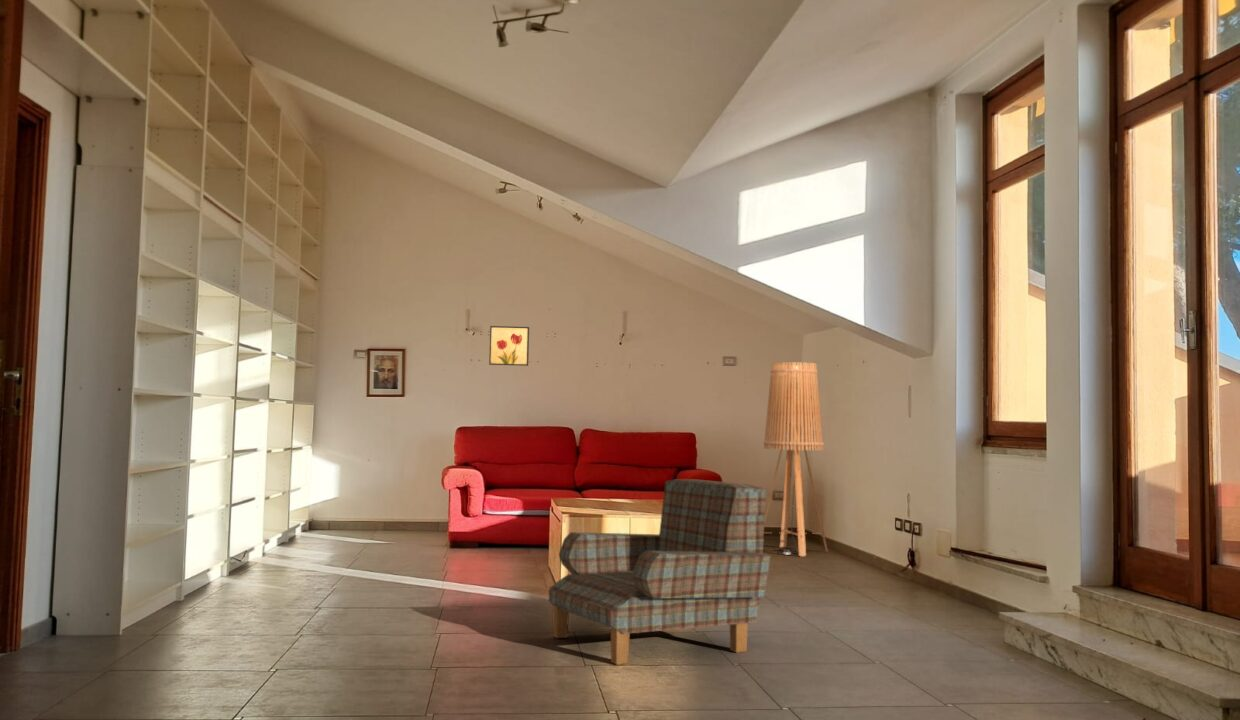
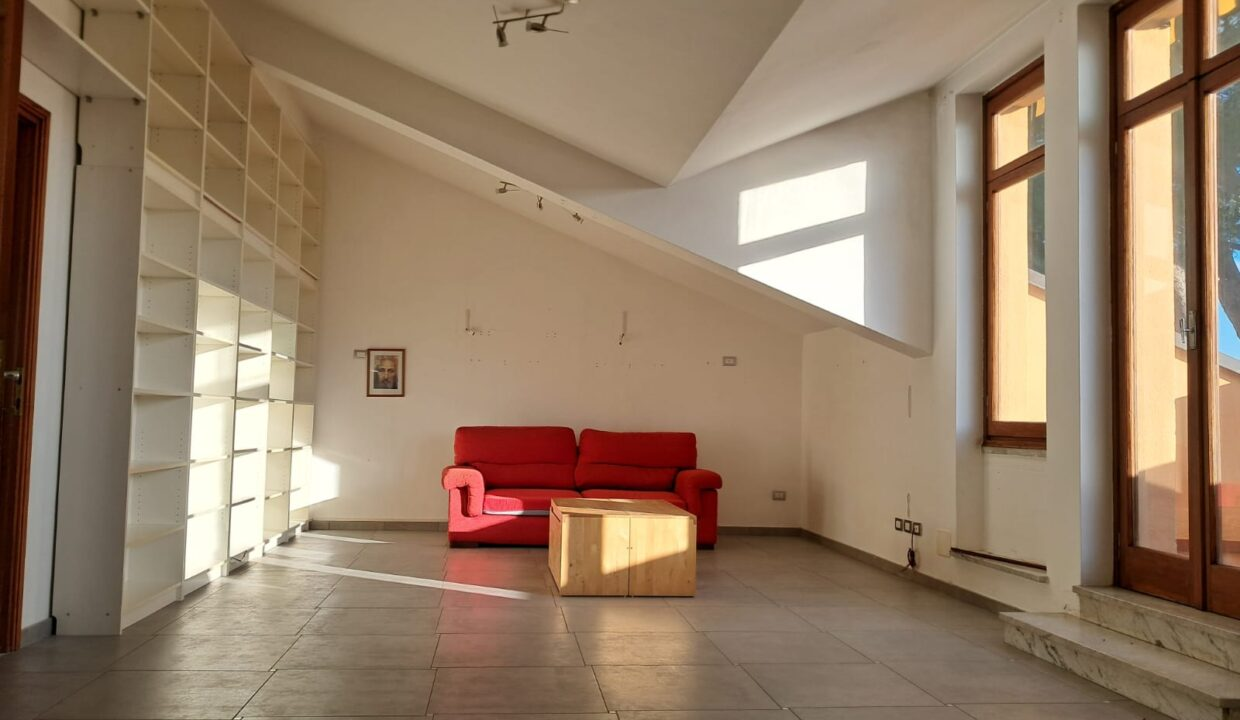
- armchair [548,478,771,666]
- floor lamp [762,361,829,558]
- wall art [488,325,530,367]
